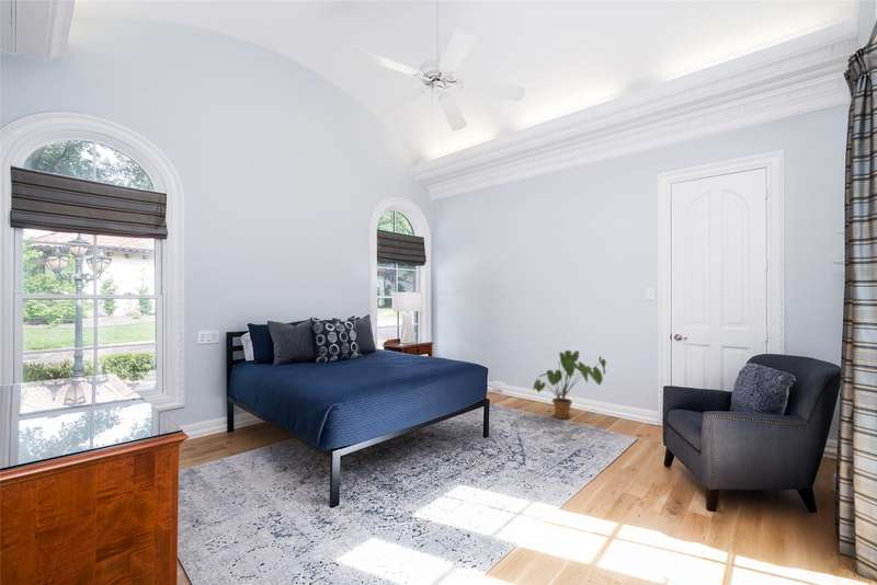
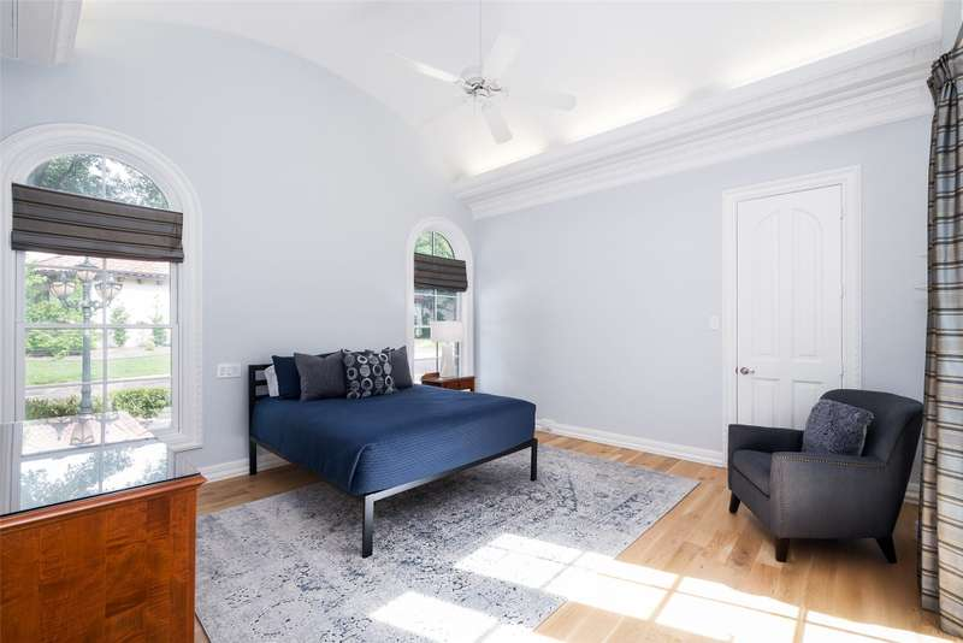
- house plant [533,349,607,420]
